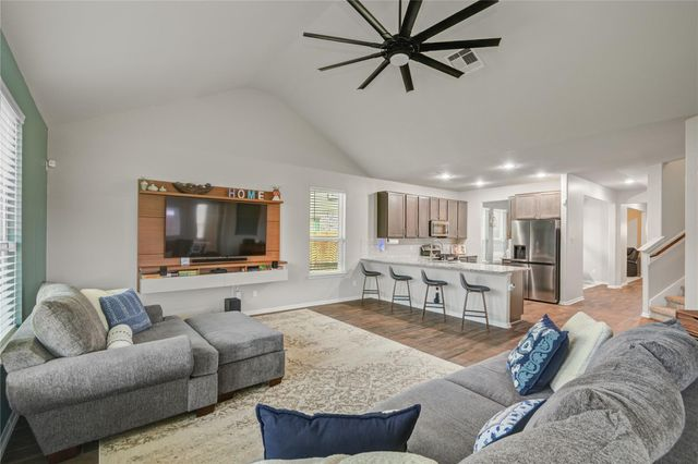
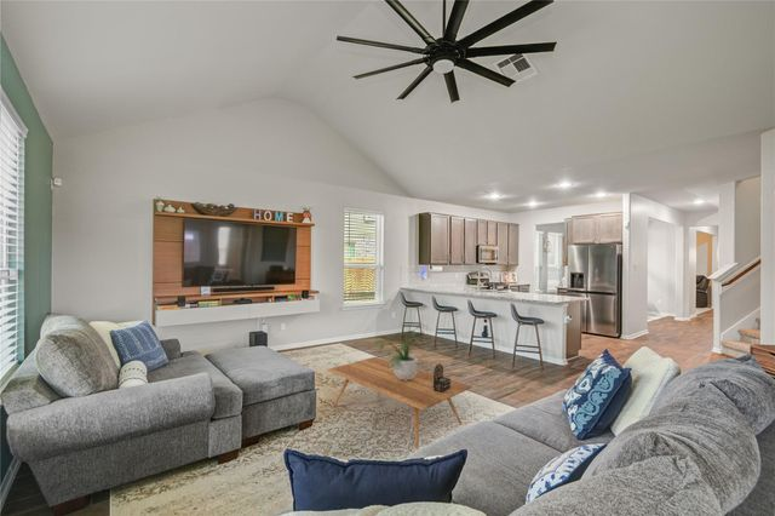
+ coffee table [326,356,473,451]
+ decorative box [431,362,452,392]
+ potted plant [373,314,425,380]
